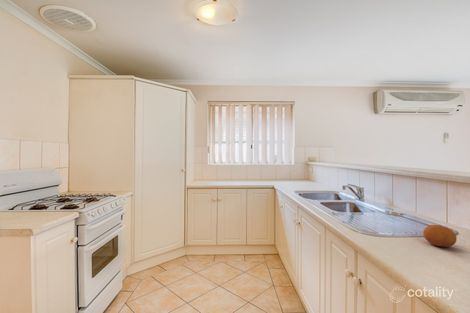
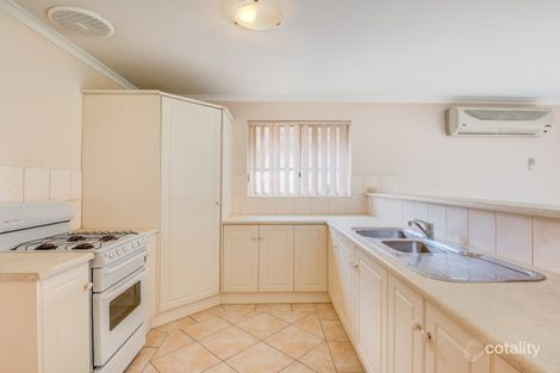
- fruit [422,224,458,248]
